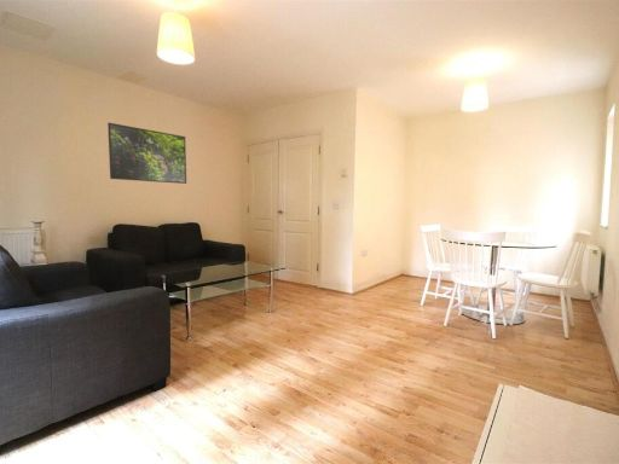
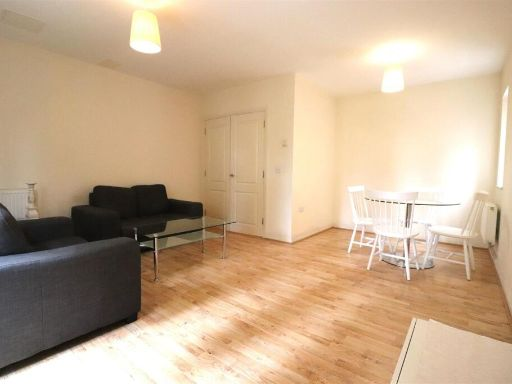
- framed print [106,122,187,185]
